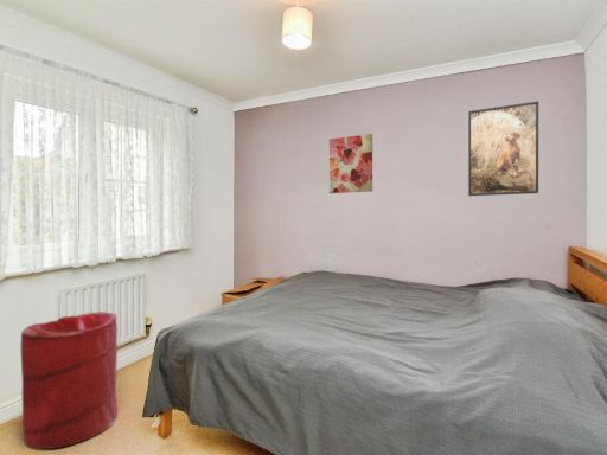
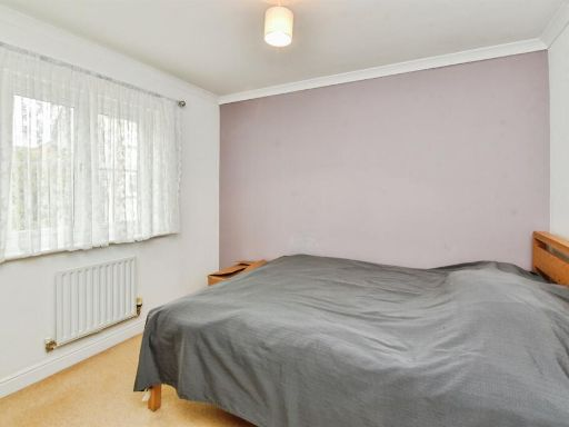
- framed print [467,101,539,197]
- laundry hamper [20,310,119,450]
- wall art [328,133,373,194]
